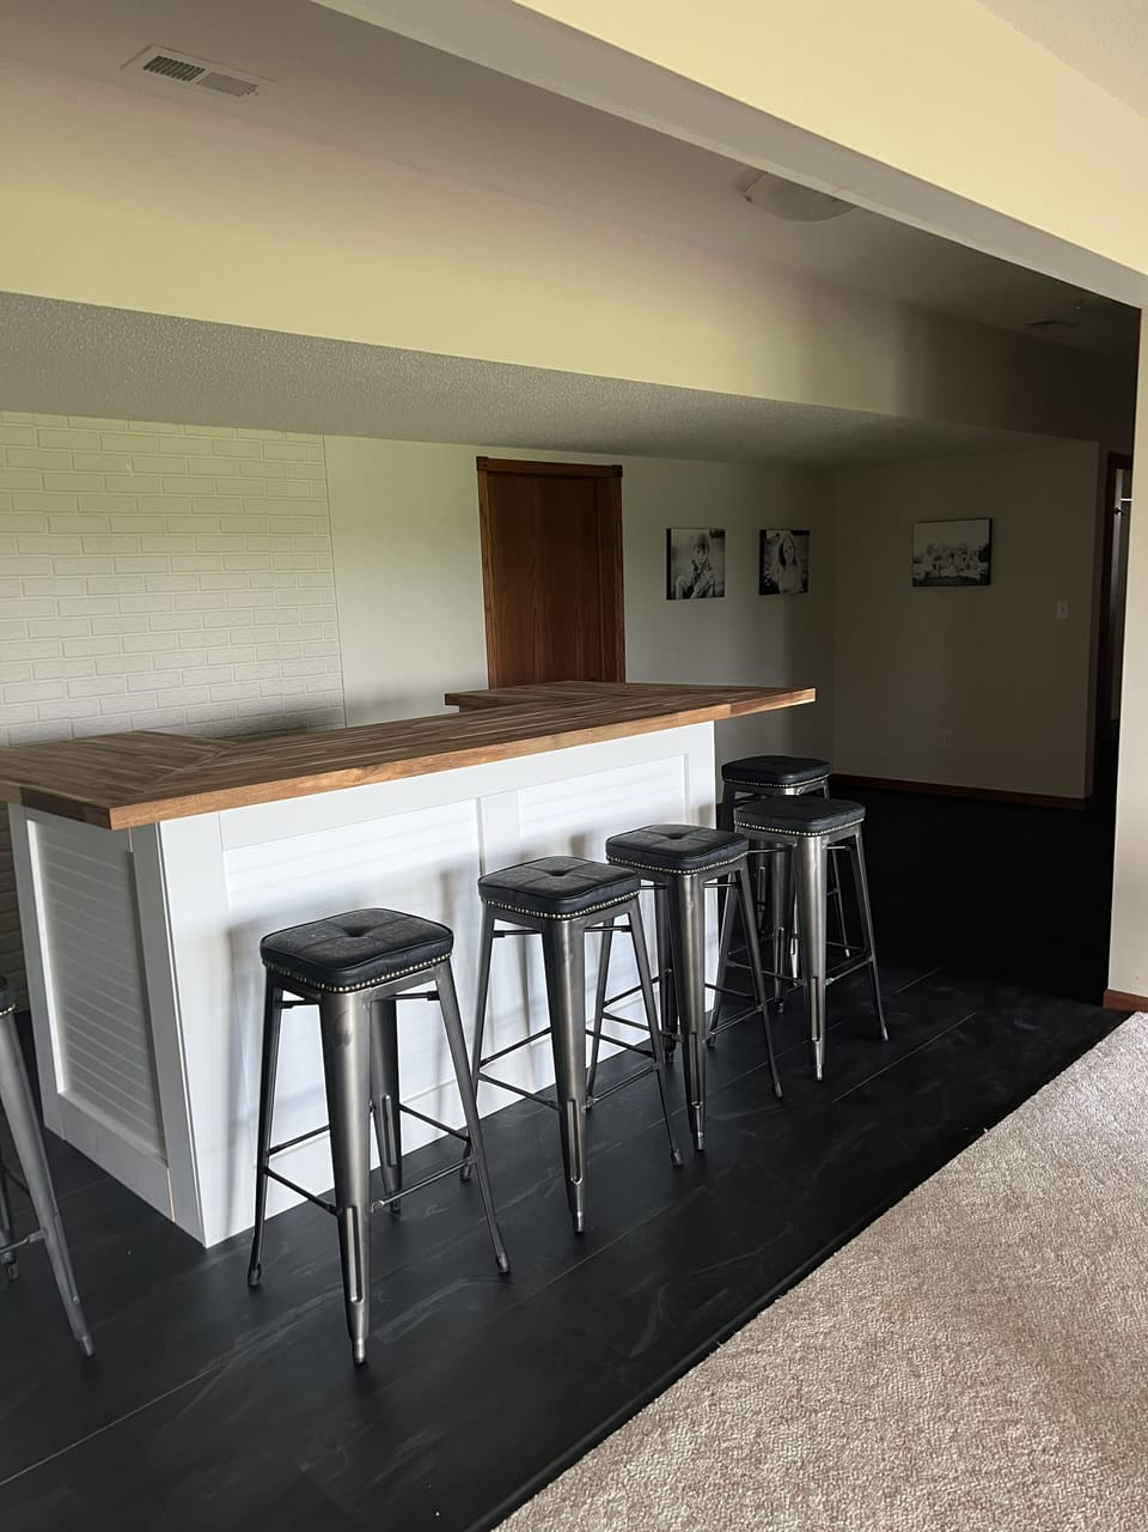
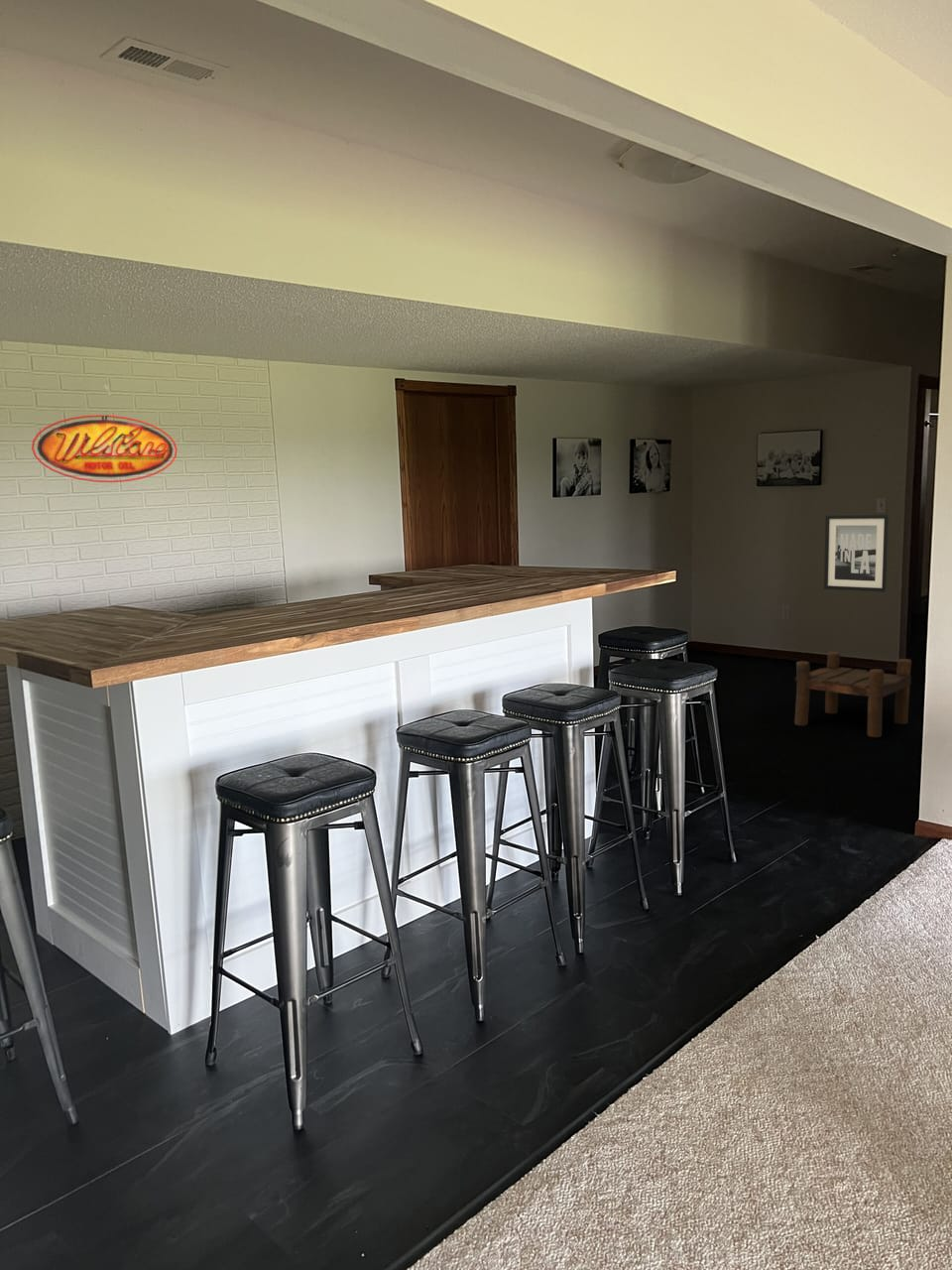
+ neon sign [31,414,179,483]
+ wall art [823,514,891,593]
+ stool [793,651,912,738]
